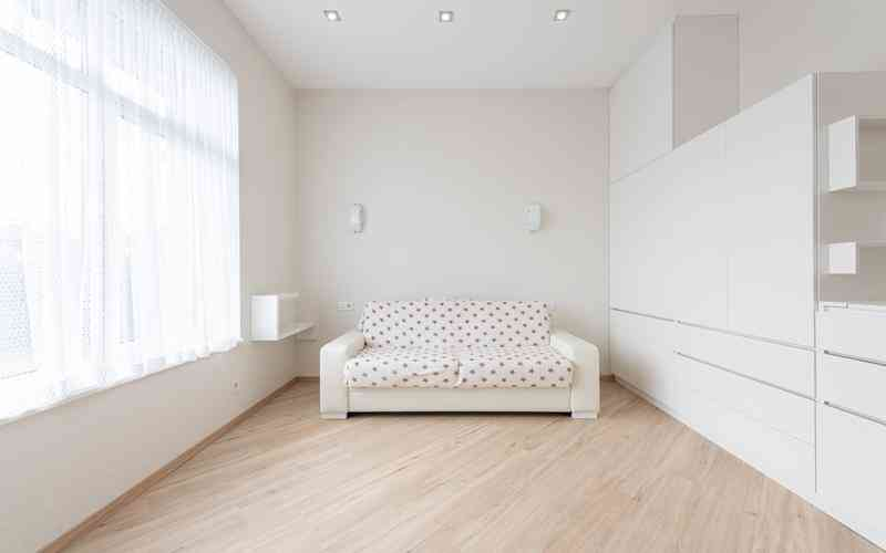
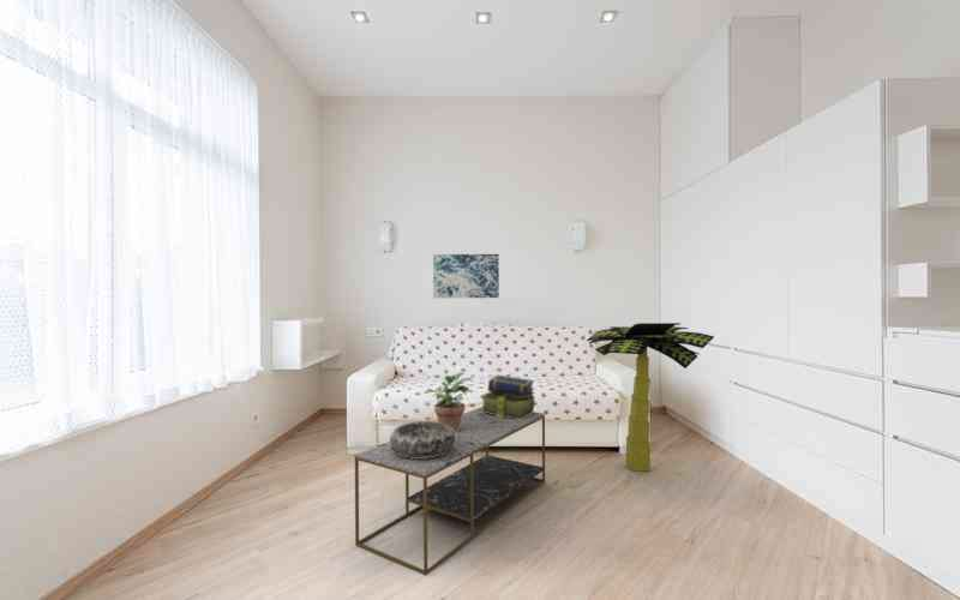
+ potted plant [422,371,473,431]
+ coffee table [354,406,546,576]
+ stack of books [480,373,536,420]
+ decorative bowl [389,420,456,458]
+ palm tree [586,322,715,472]
+ wall art [432,253,500,299]
